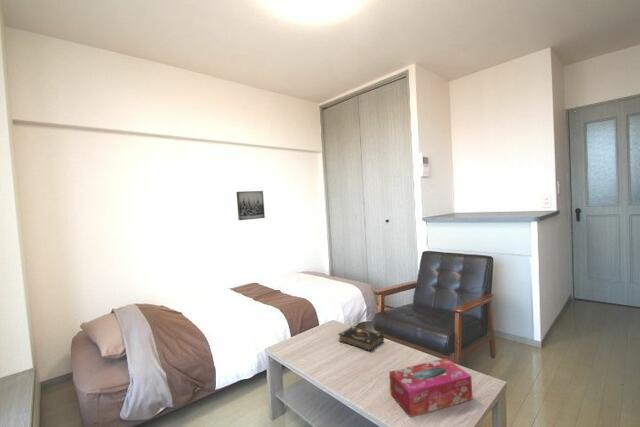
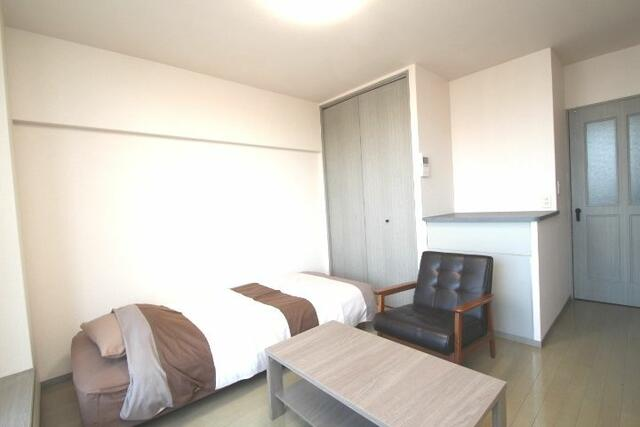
- book [337,325,385,352]
- wall art [236,190,266,221]
- tissue box [388,357,473,418]
